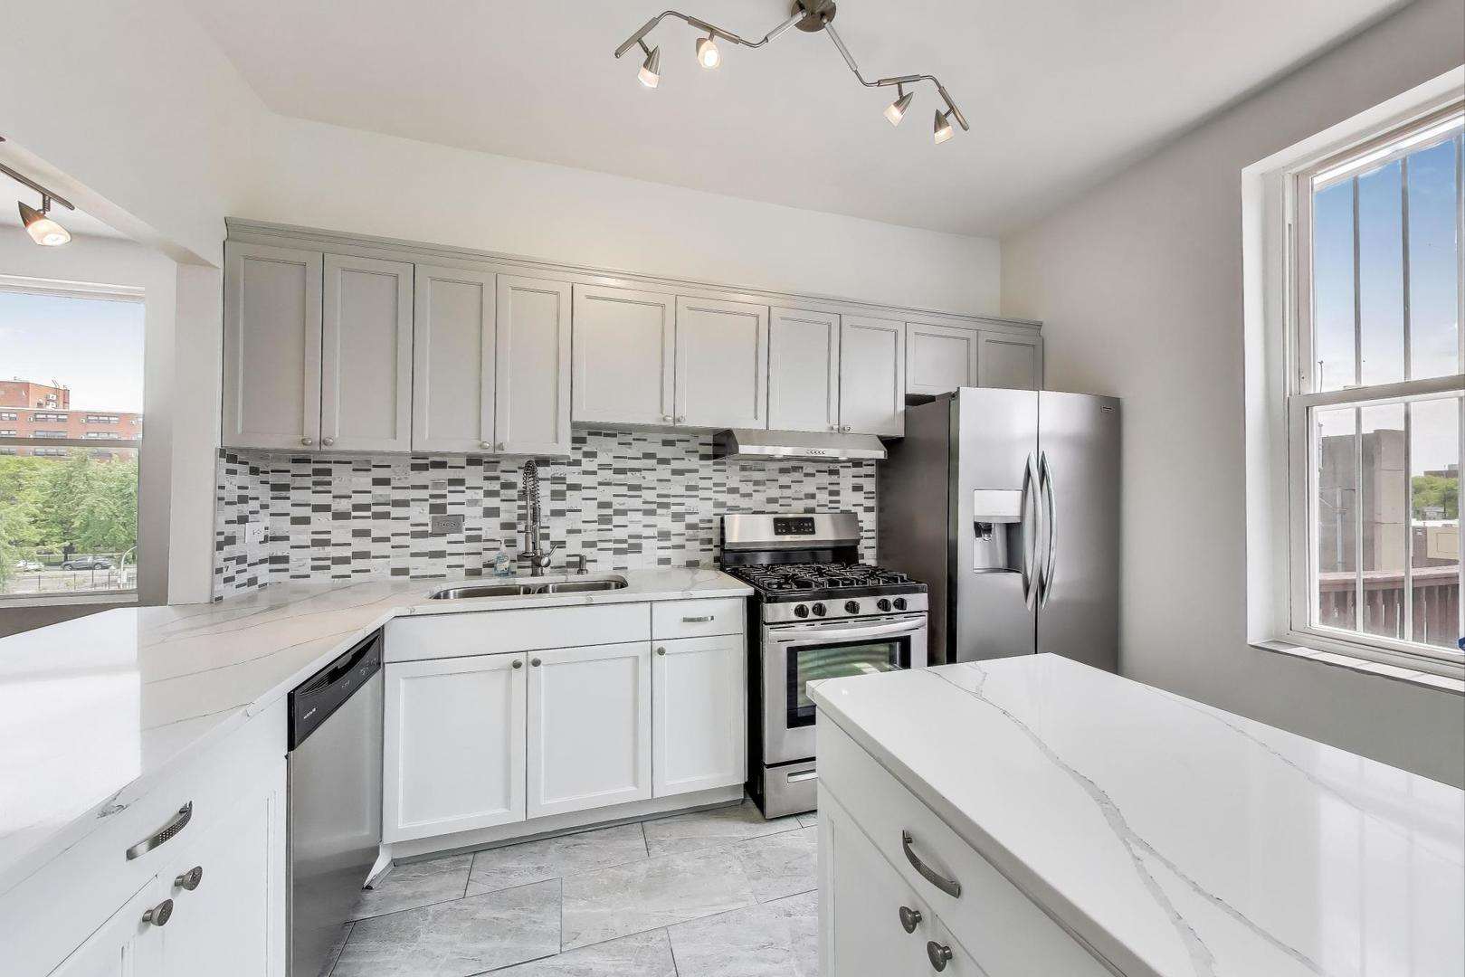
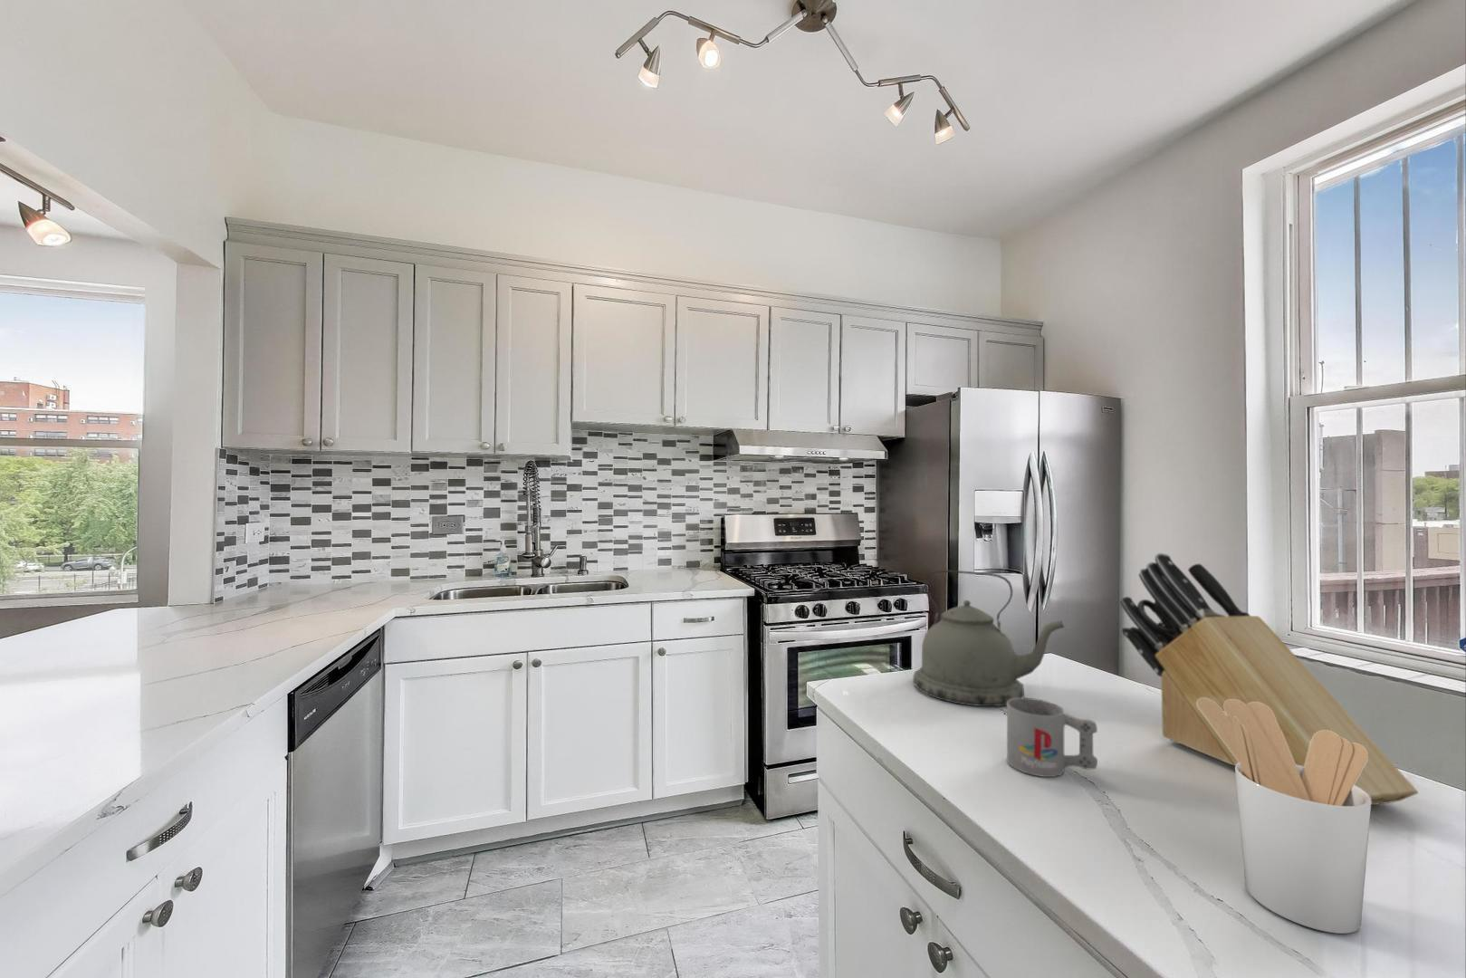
+ knife block [1119,552,1419,806]
+ utensil holder [1197,697,1372,934]
+ mug [1006,697,1098,778]
+ kettle [911,570,1065,707]
